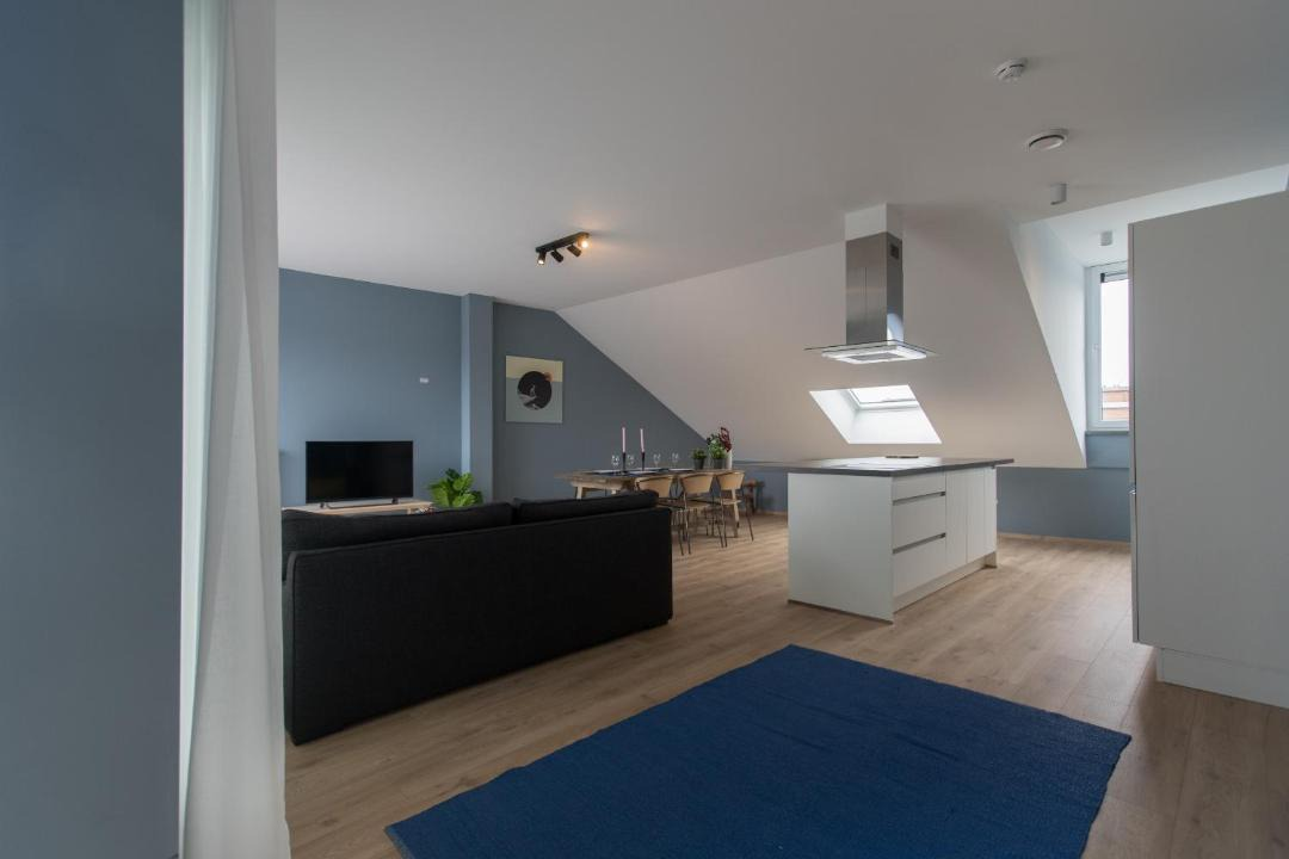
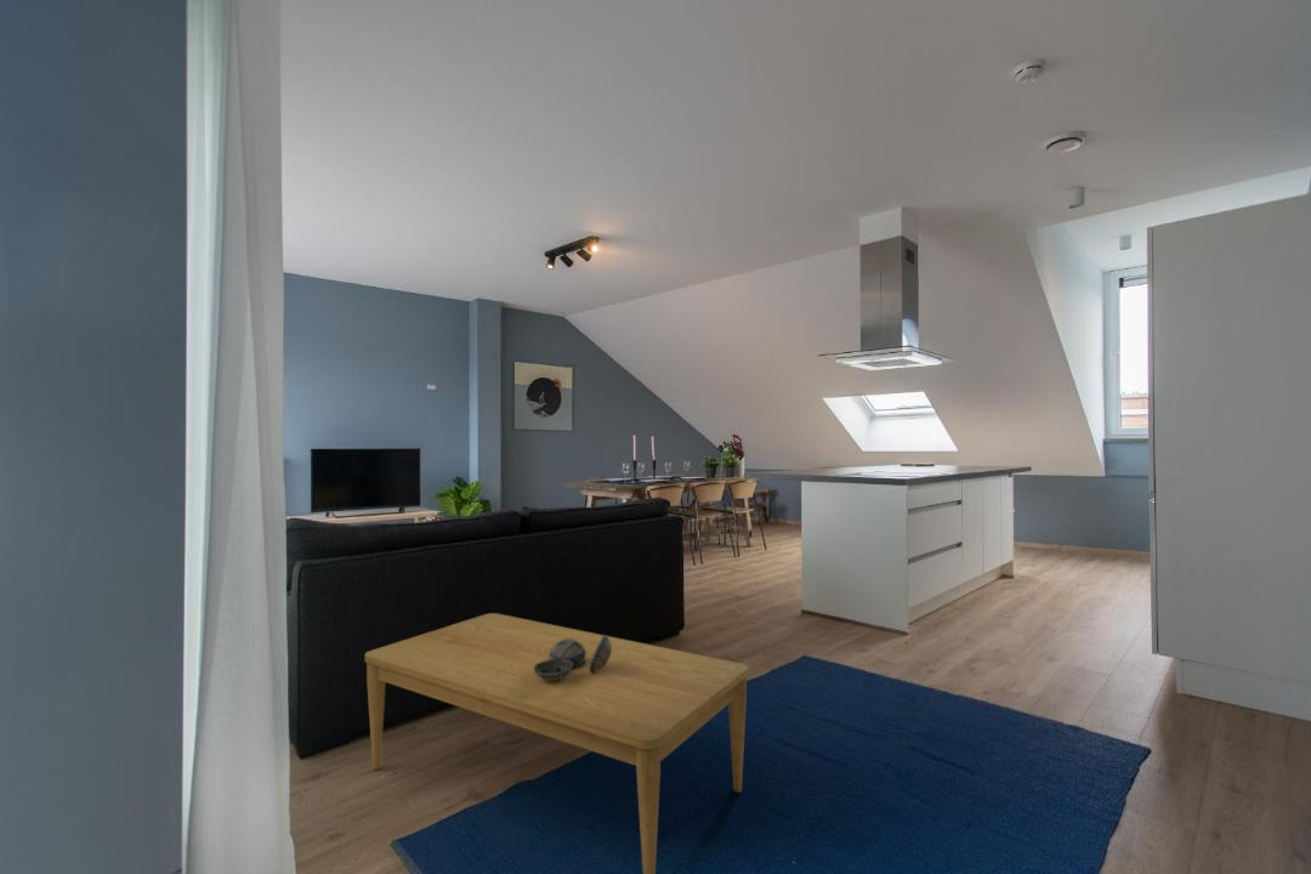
+ decorative bowl [534,634,612,681]
+ coffee table [364,612,749,874]
